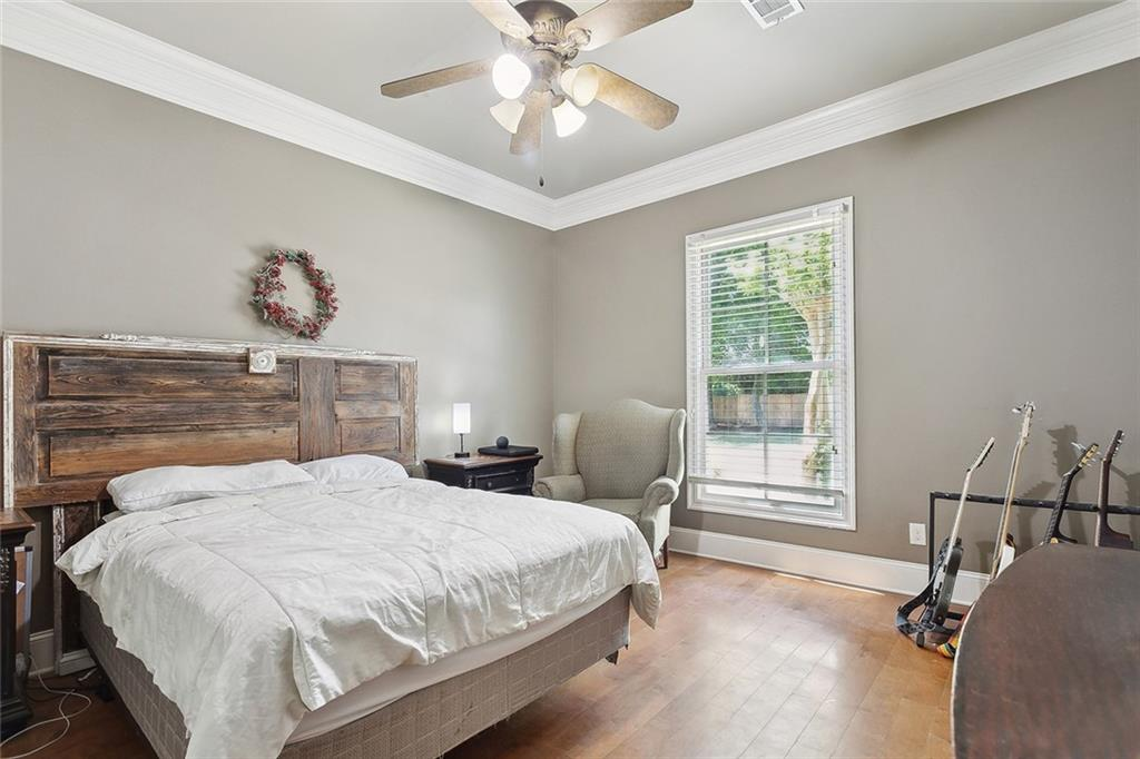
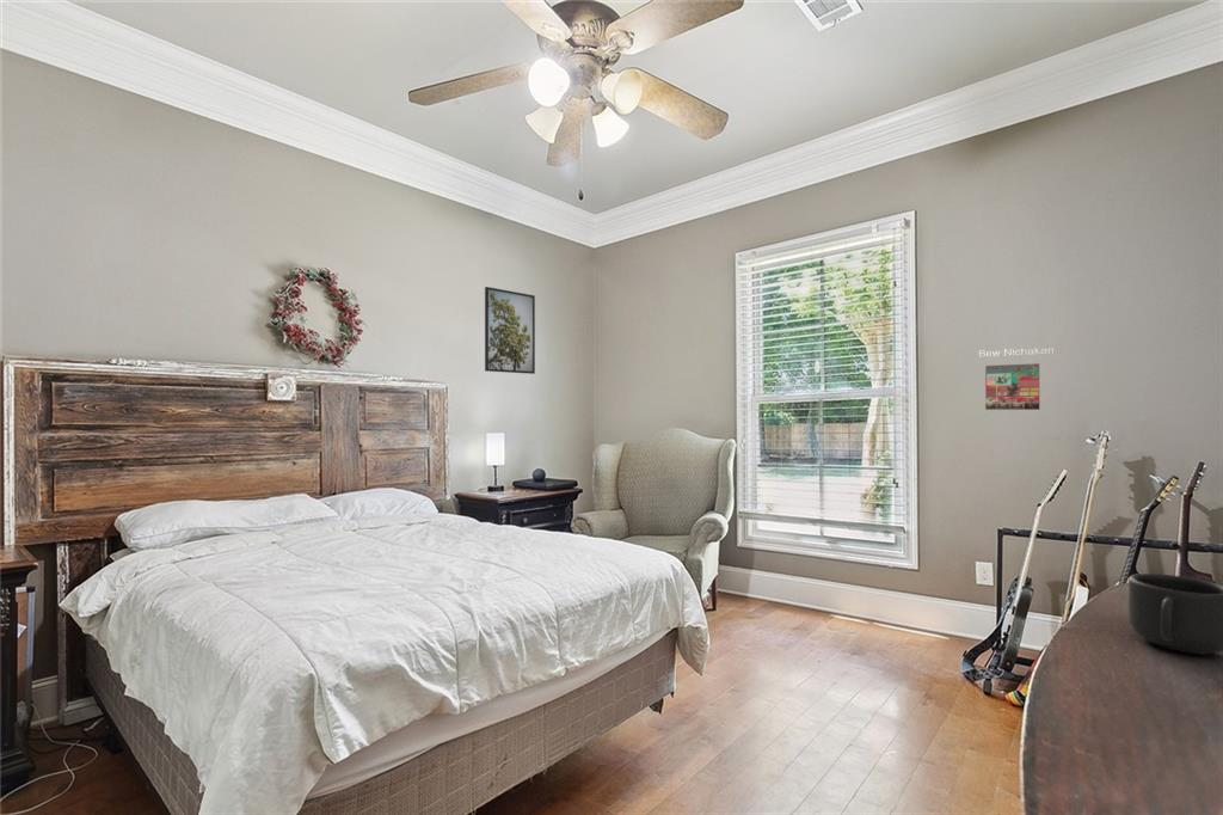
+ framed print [484,286,536,375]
+ mug [1127,572,1223,655]
+ album cover [978,345,1055,411]
